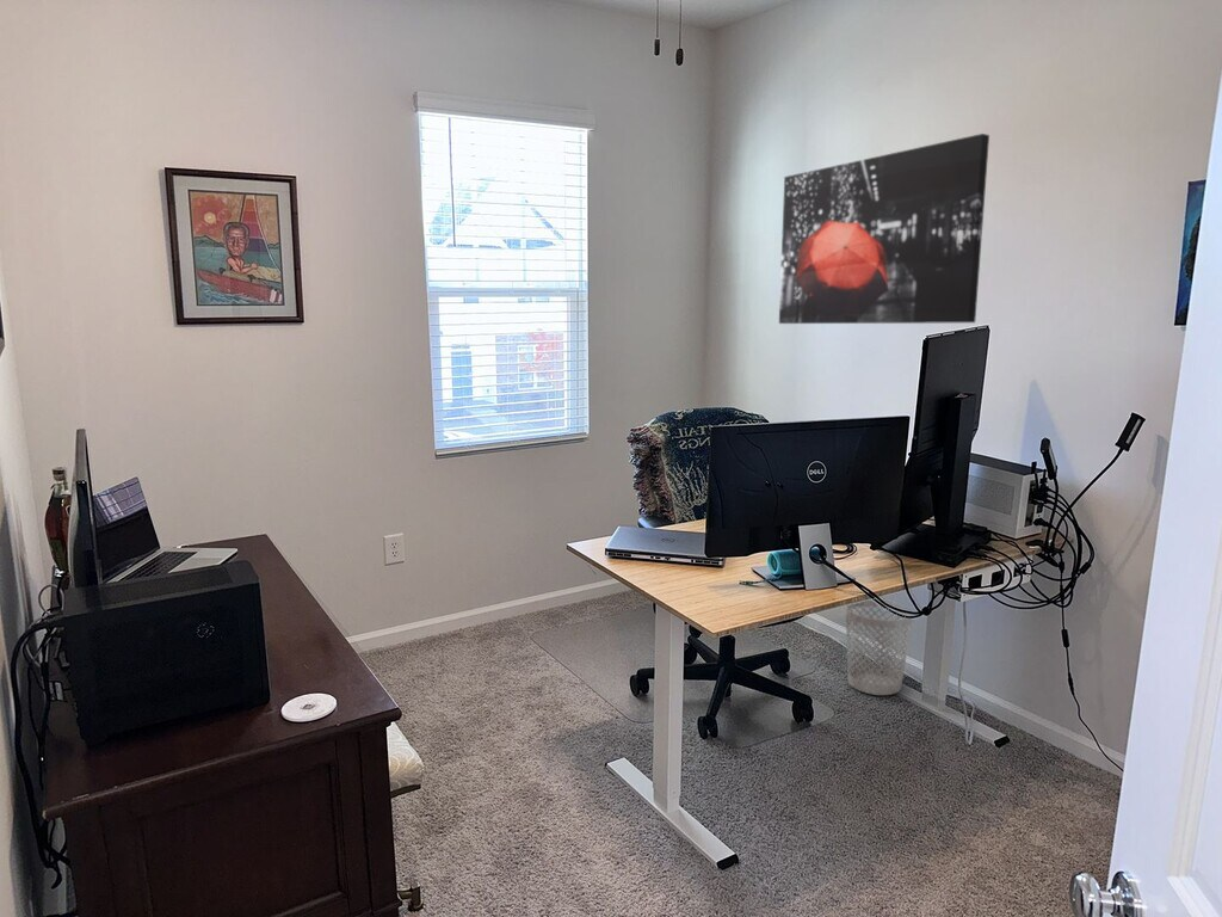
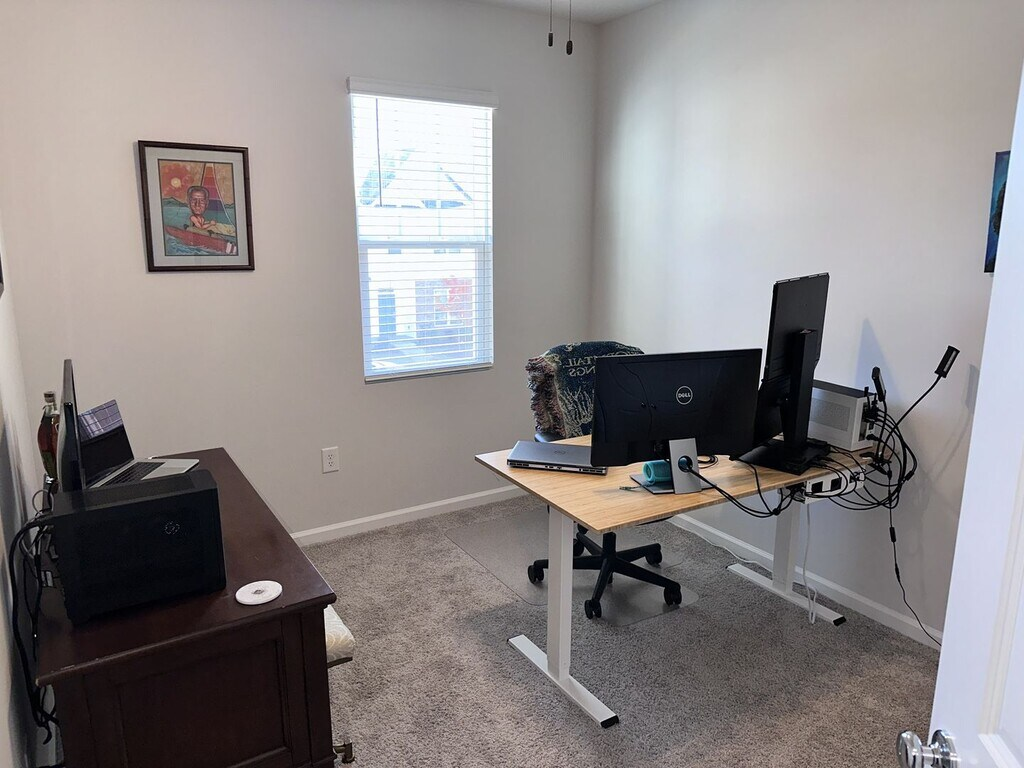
- wastebasket [845,598,913,696]
- wall art [778,133,990,325]
